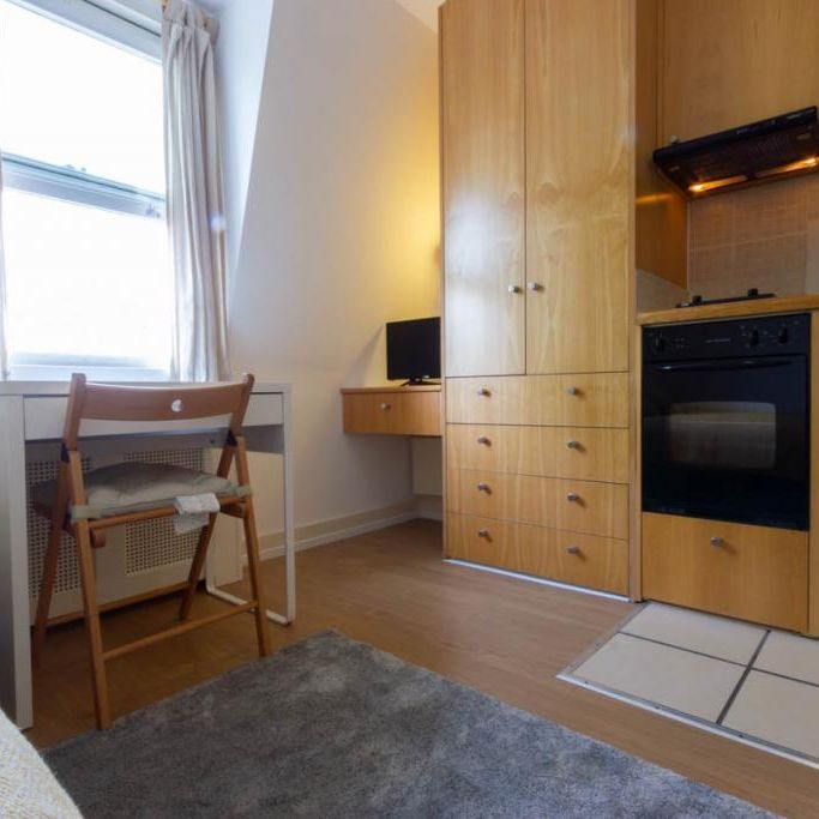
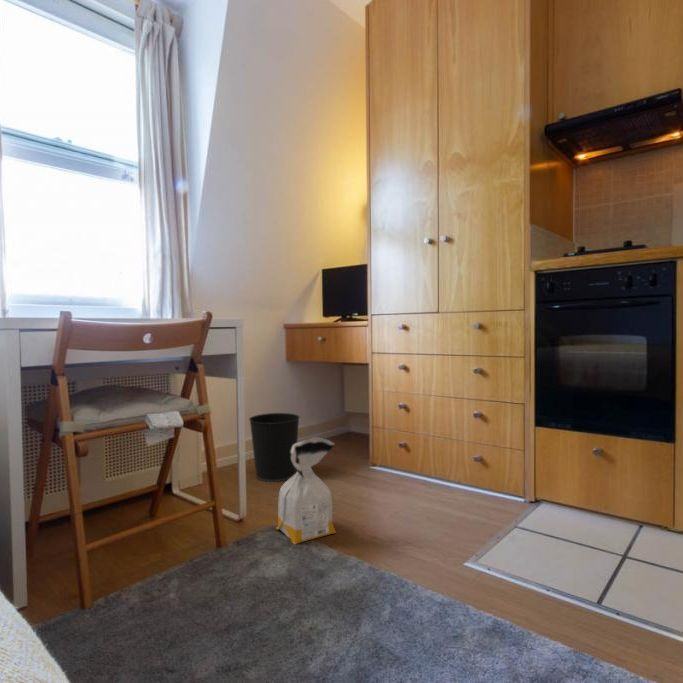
+ bag [275,436,337,545]
+ wastebasket [248,412,301,483]
